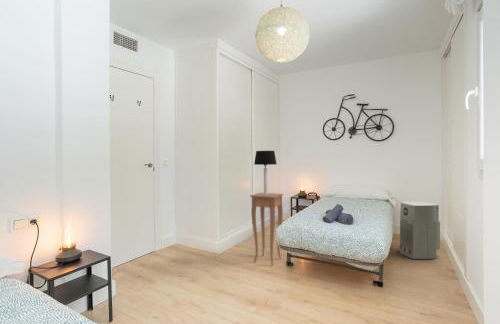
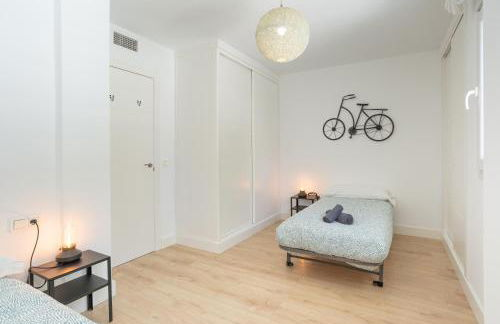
- air purifier [398,201,441,260]
- table lamp [253,150,278,195]
- side table [249,192,285,266]
